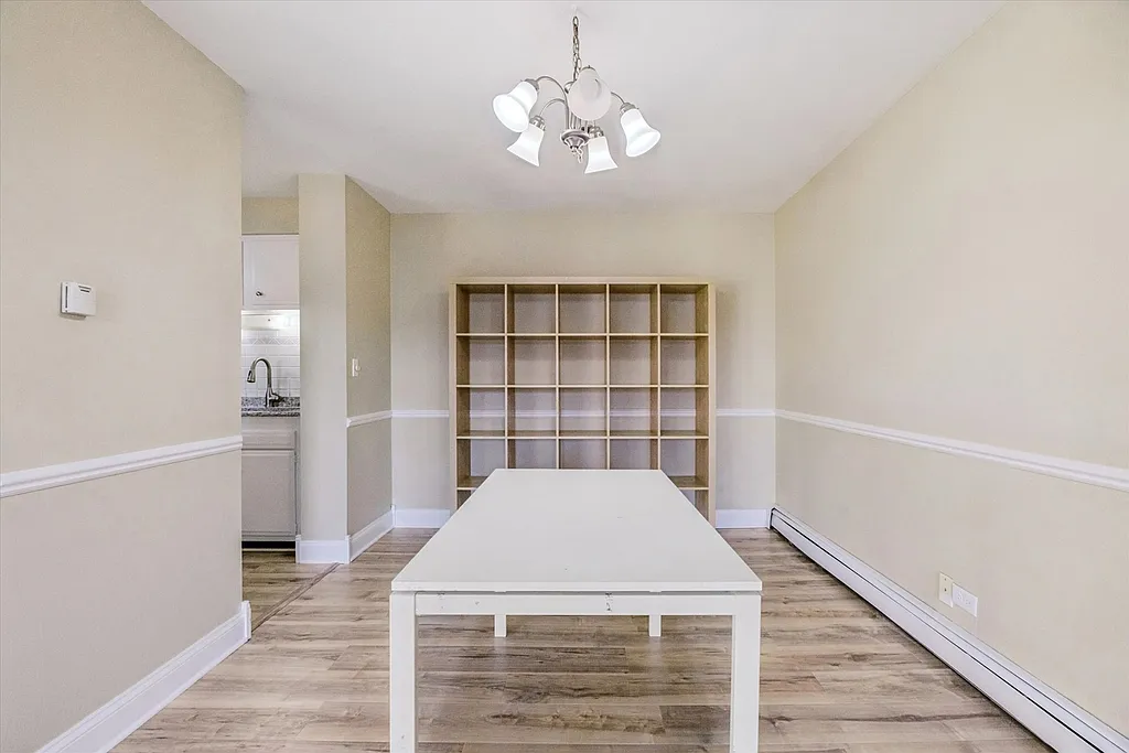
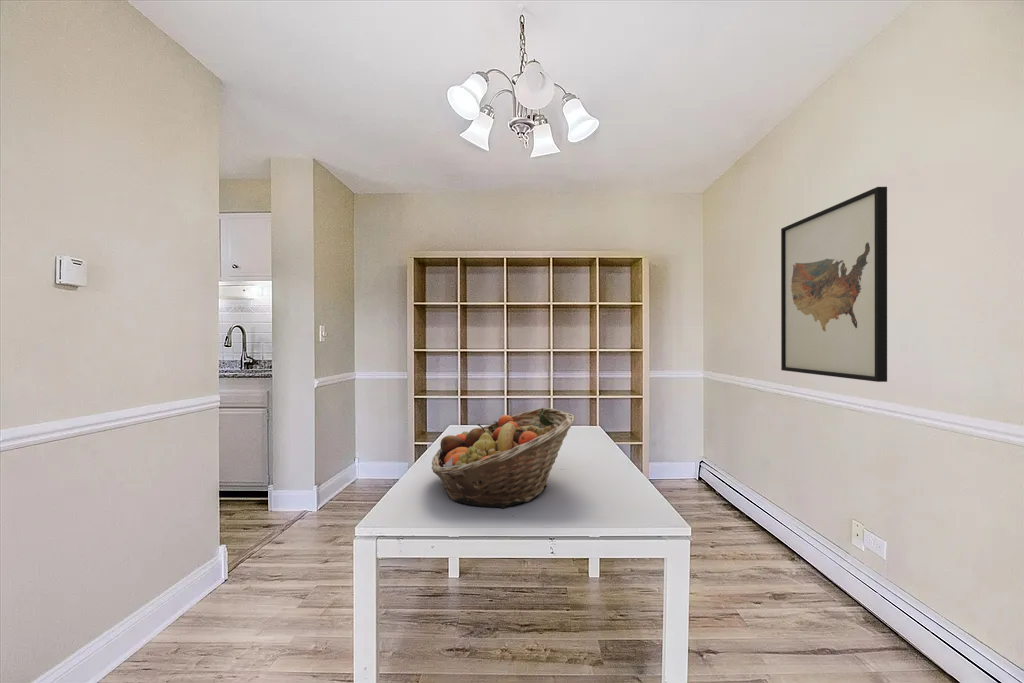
+ wall art [780,186,888,383]
+ fruit basket [431,407,576,509]
